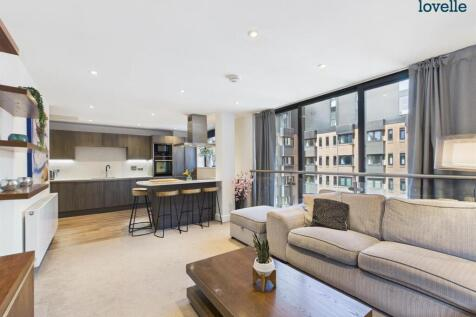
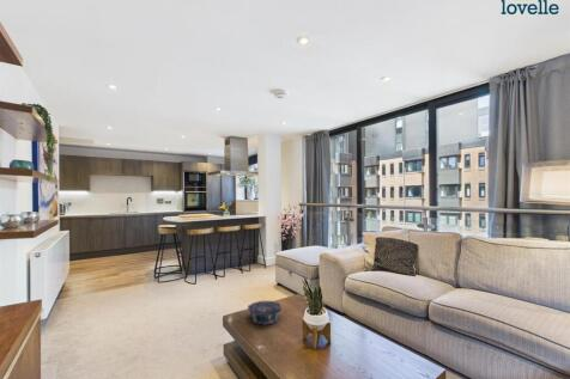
+ decorative bowl [247,300,283,326]
